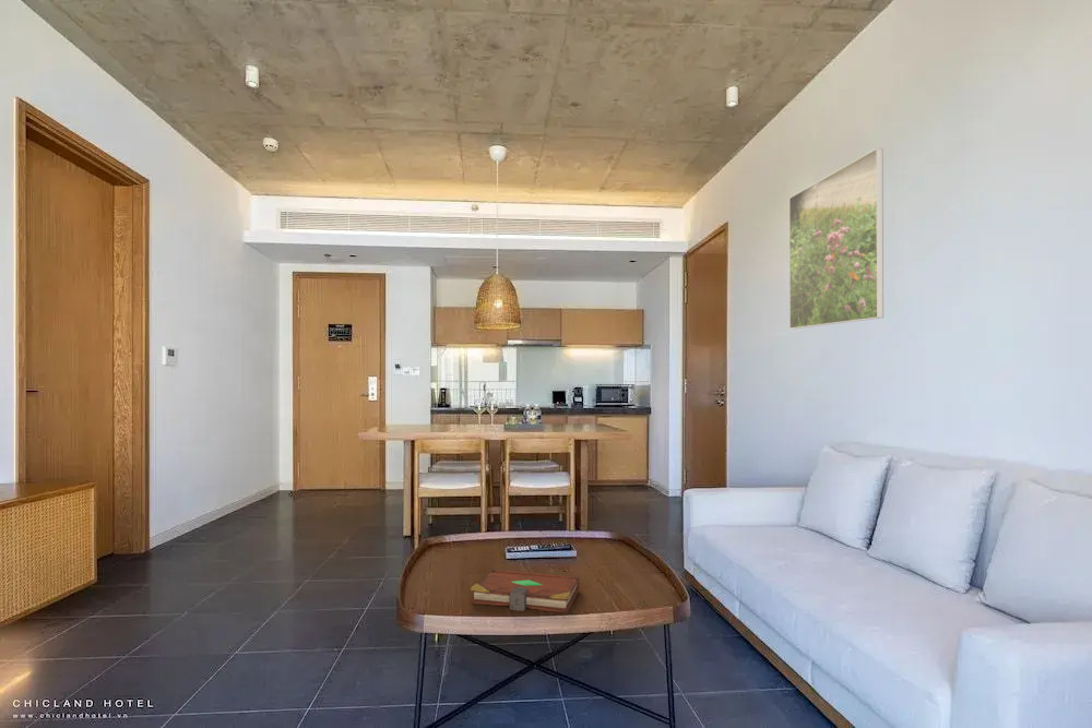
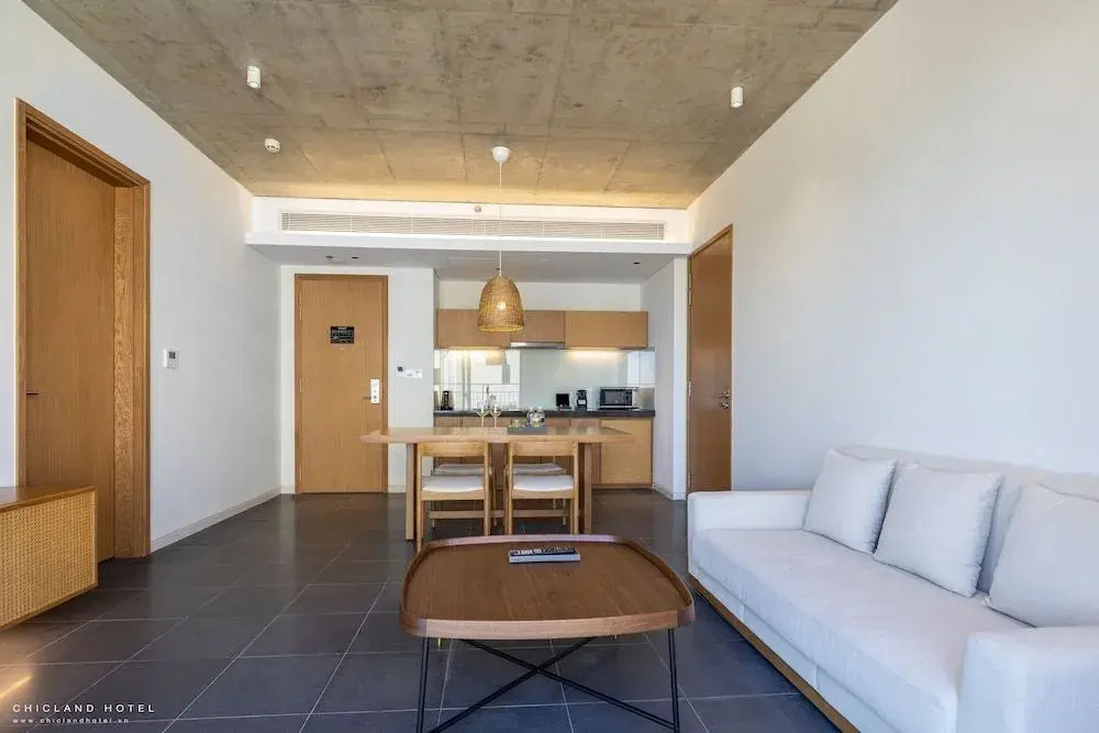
- book [470,569,581,613]
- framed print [788,147,885,330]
